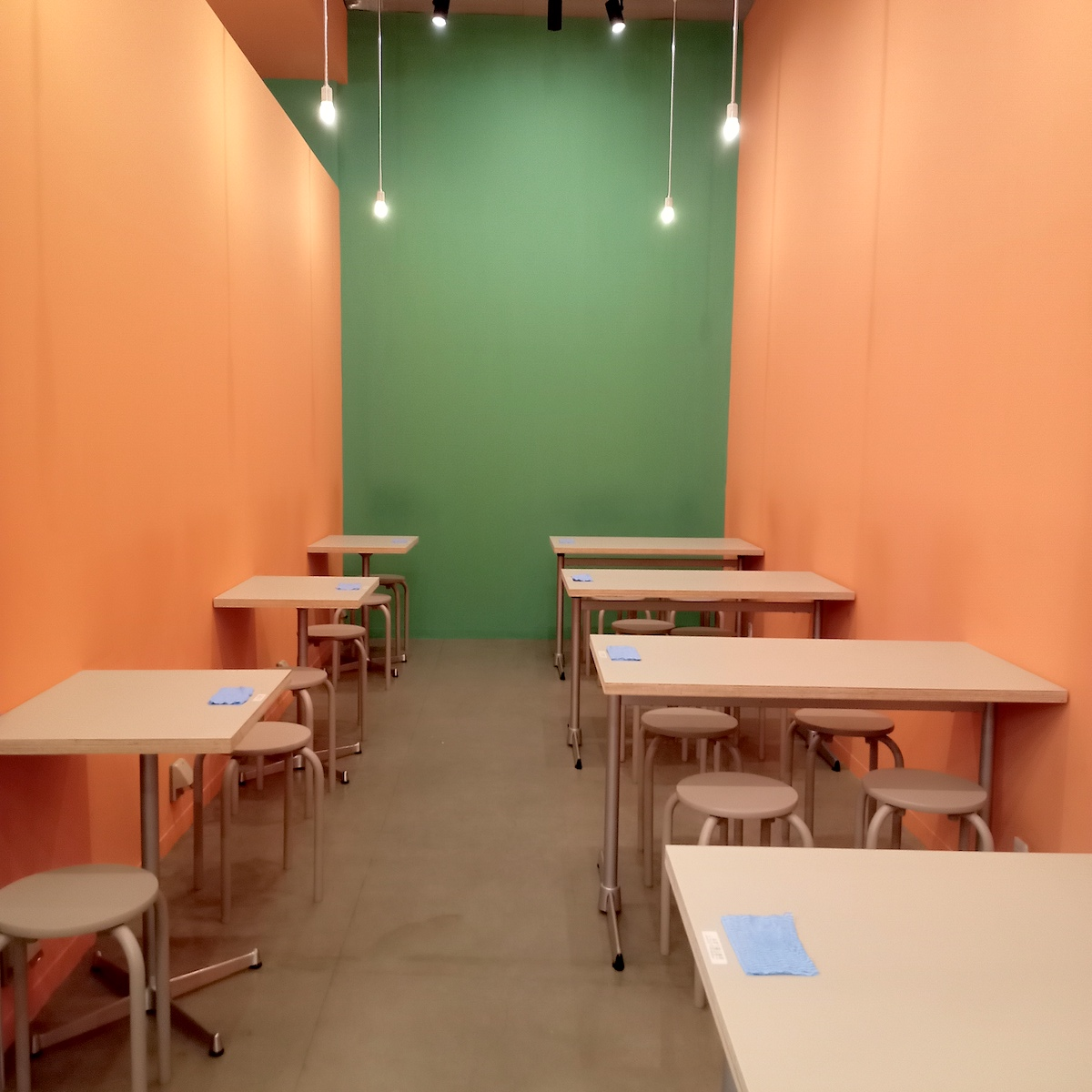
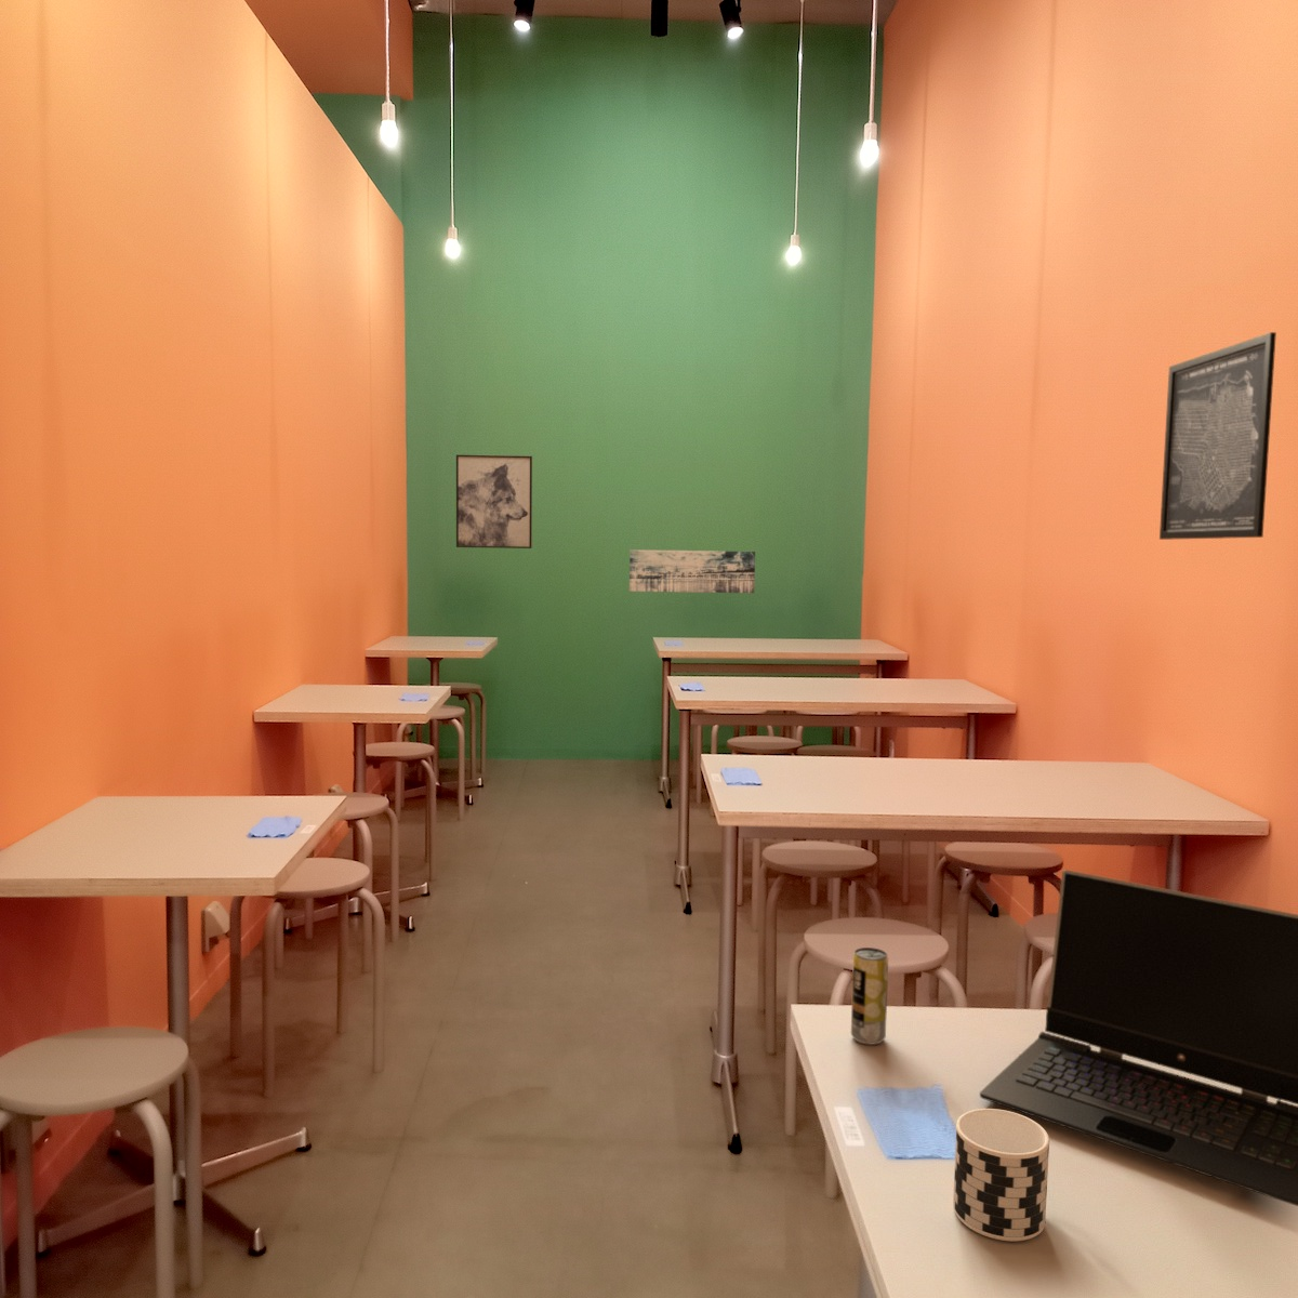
+ wall art [629,548,756,594]
+ beverage can [850,946,889,1046]
+ wall art [1159,330,1278,541]
+ cup [952,1108,1051,1242]
+ laptop computer [979,869,1298,1208]
+ wall art [455,453,534,549]
